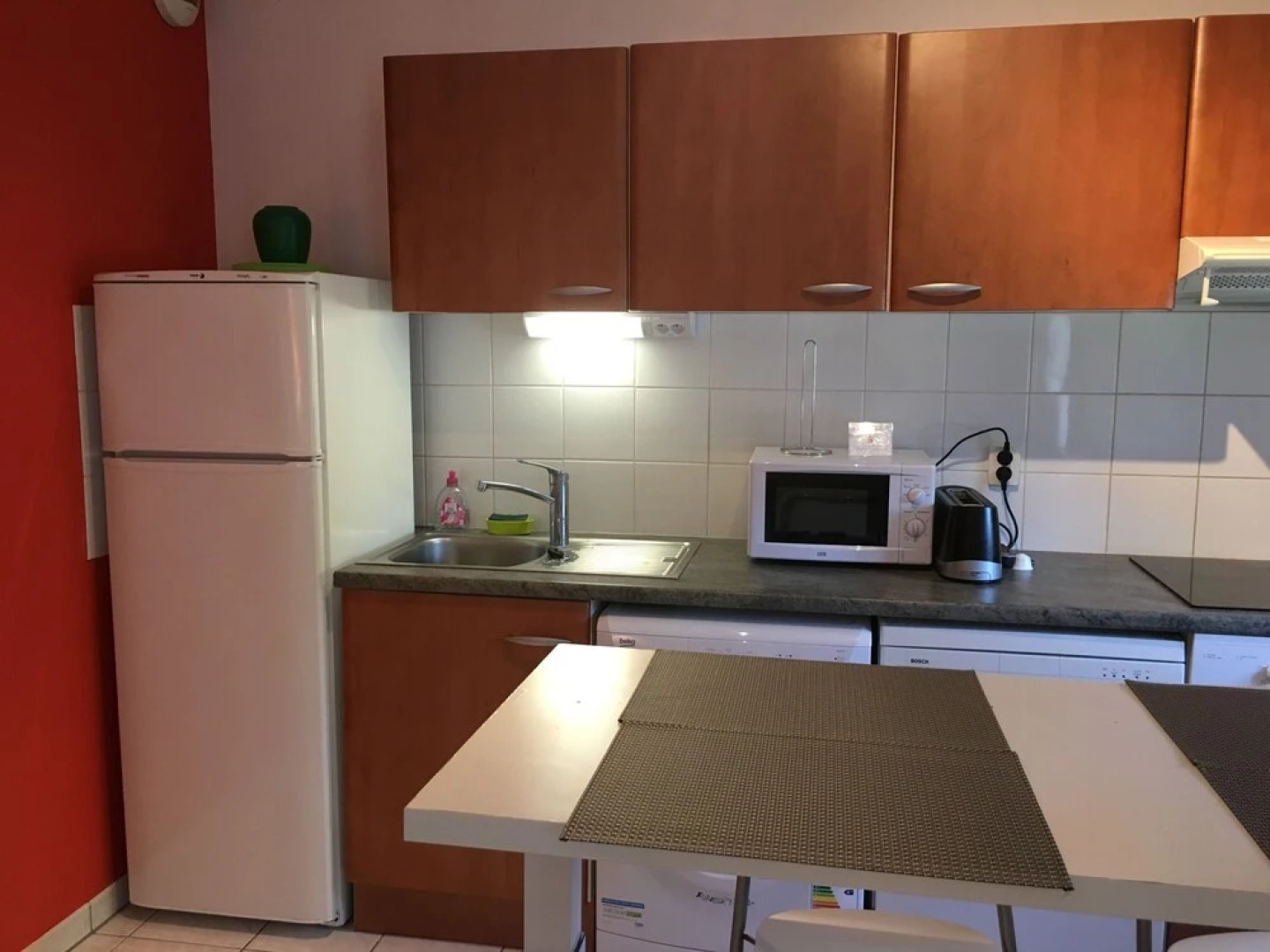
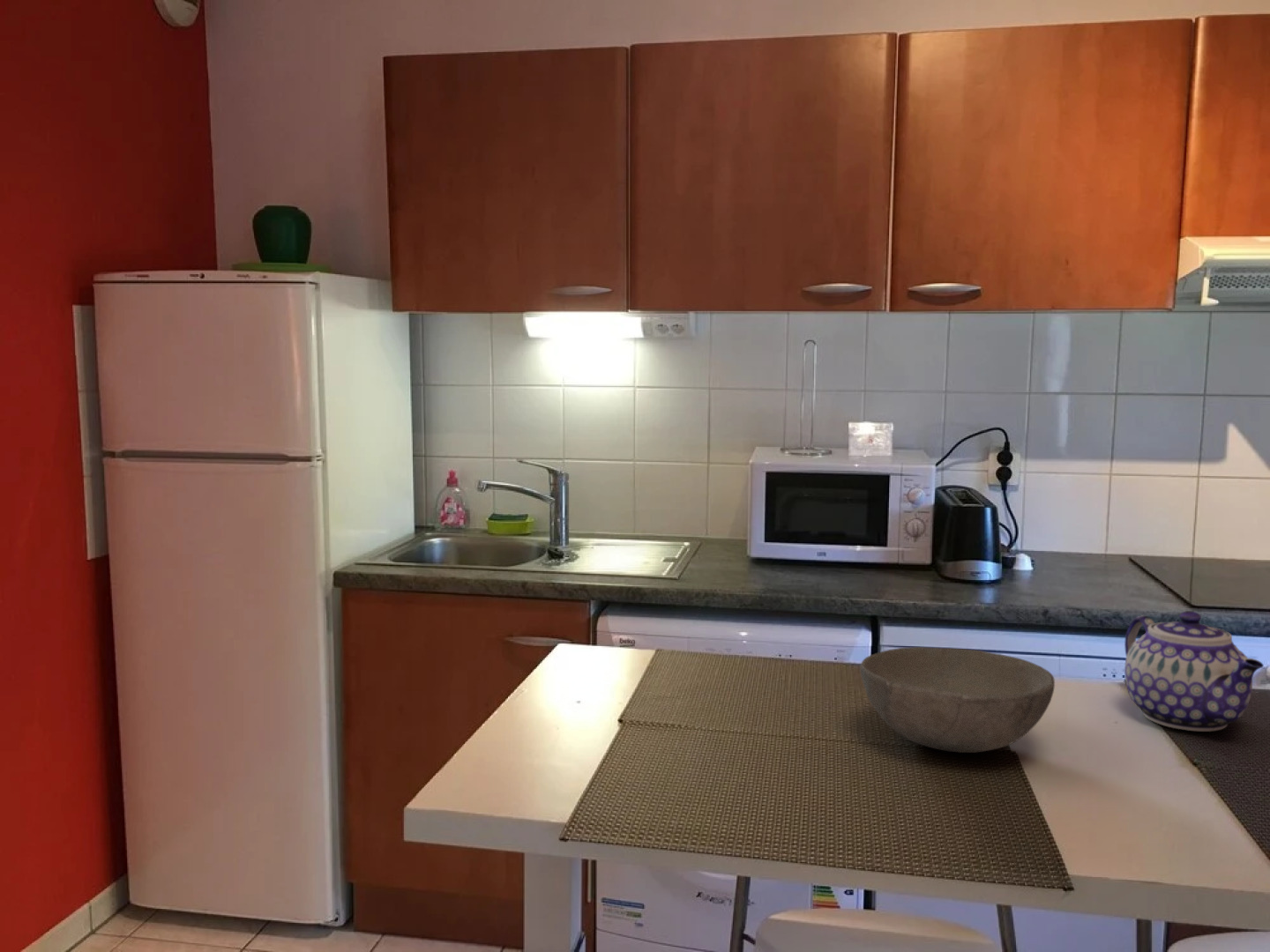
+ bowl [859,646,1056,754]
+ teapot [1124,610,1265,733]
